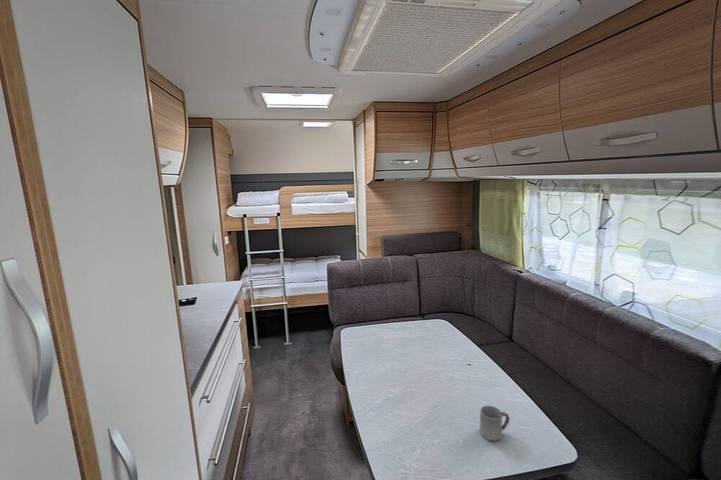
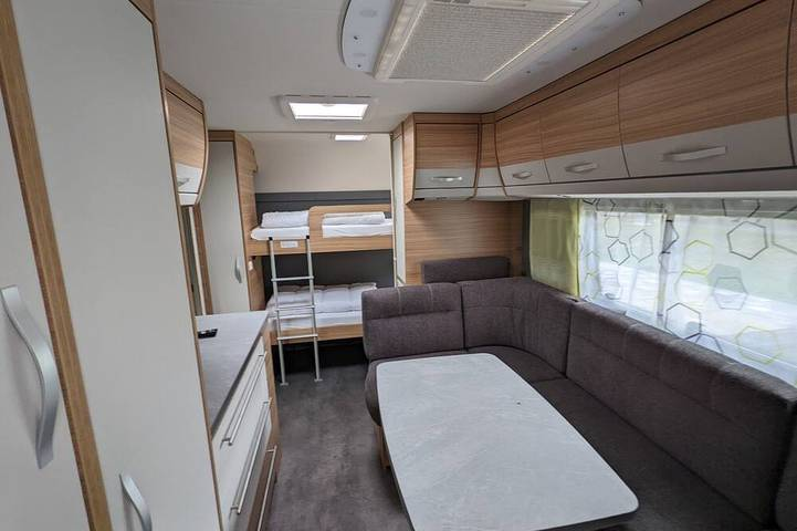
- cup [479,405,511,442]
